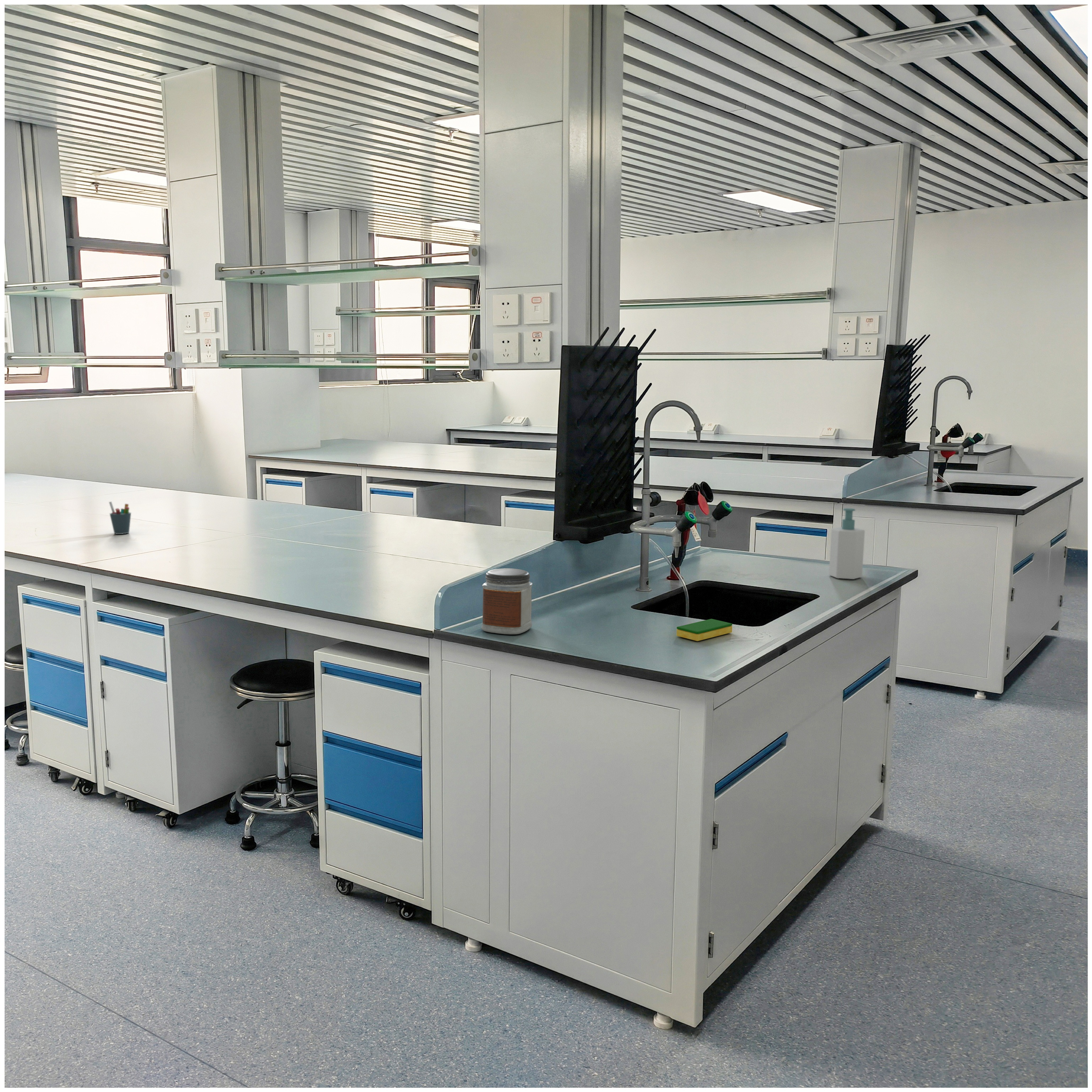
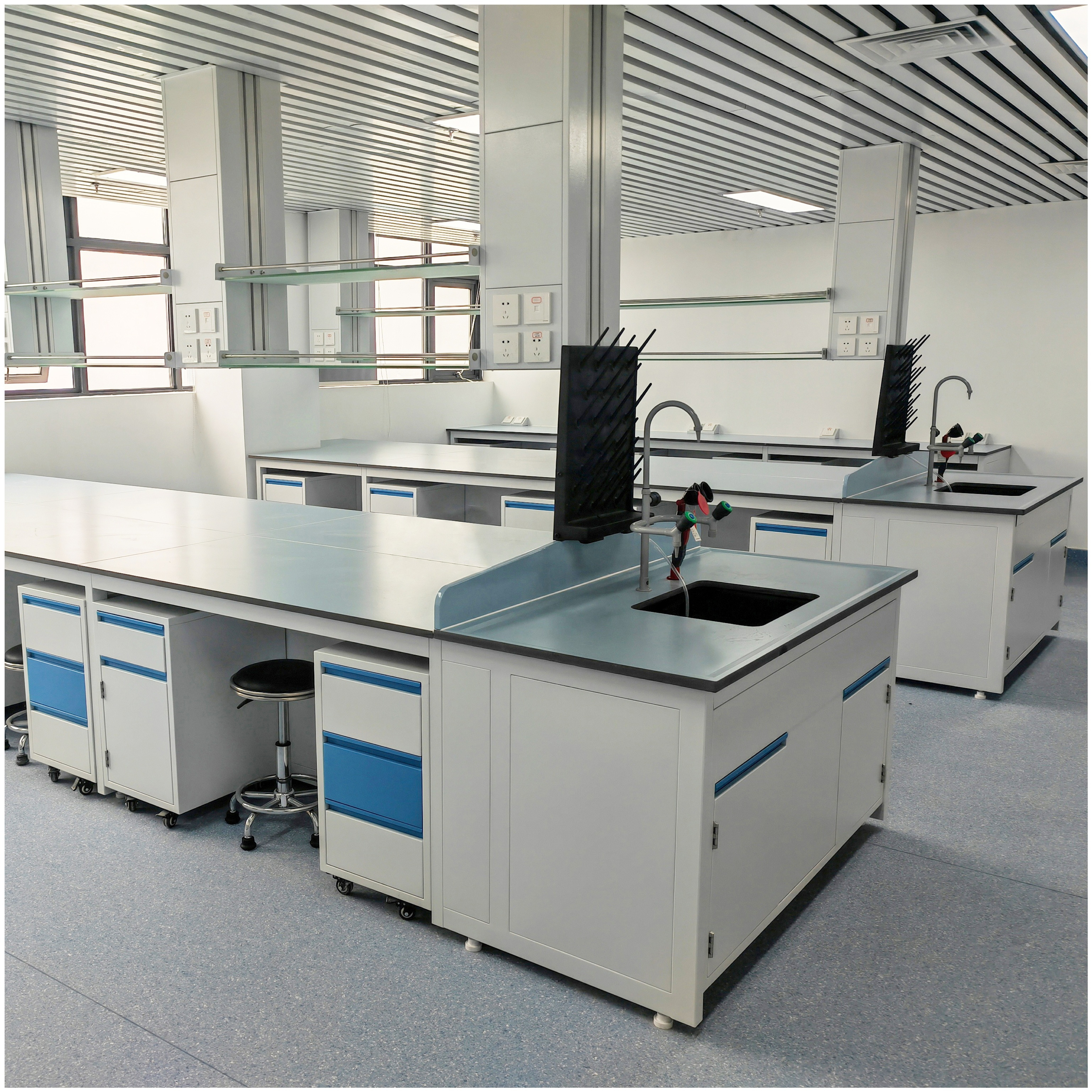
- soap bottle [828,508,865,580]
- pen holder [109,501,131,534]
- jar [481,568,533,635]
- dish sponge [676,618,733,641]
